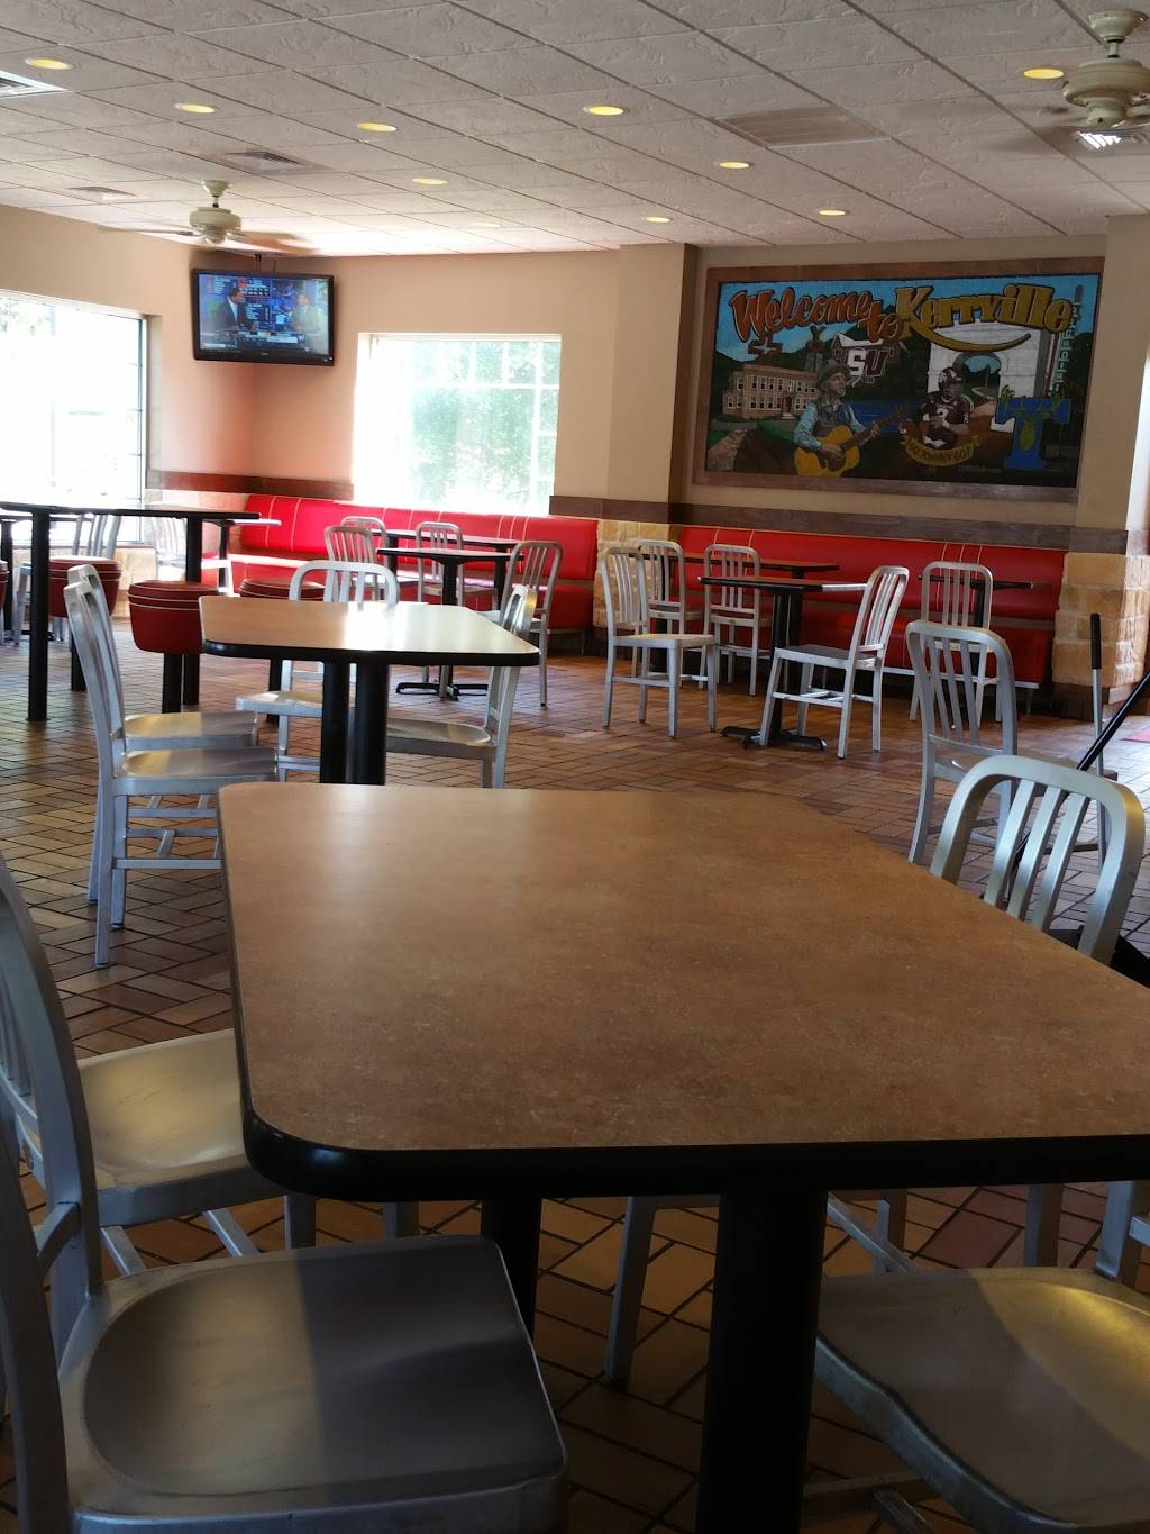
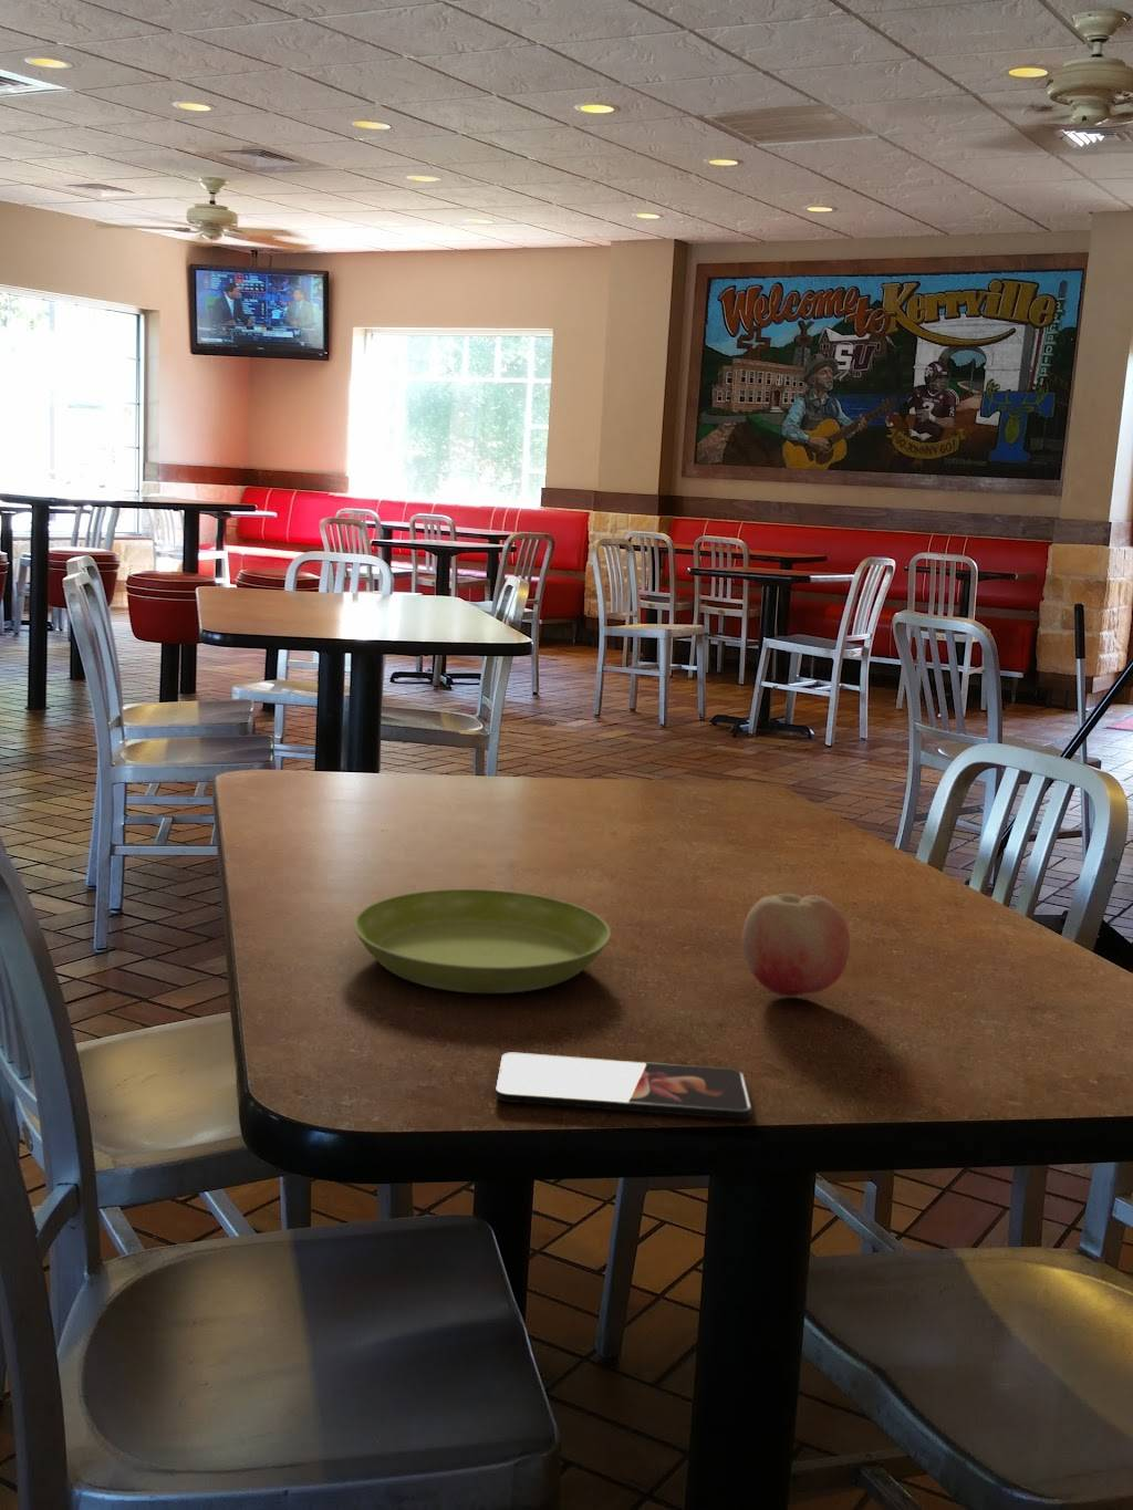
+ saucer [353,889,612,995]
+ fruit [741,892,851,998]
+ smartphone [495,1052,753,1120]
